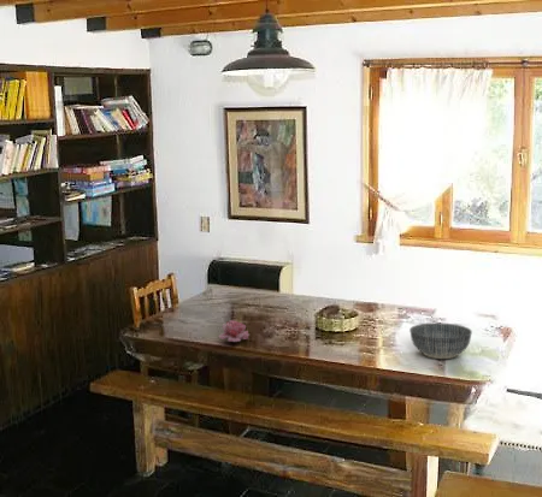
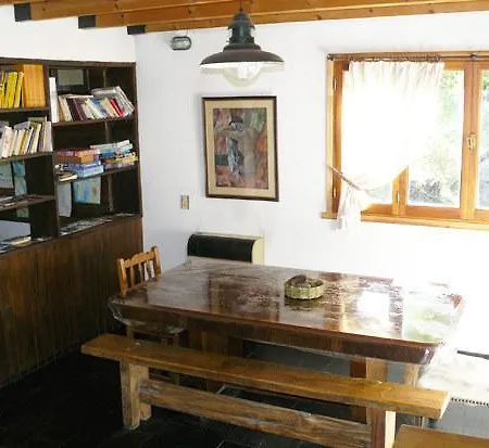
- bowl [408,321,473,360]
- flower [218,319,251,343]
